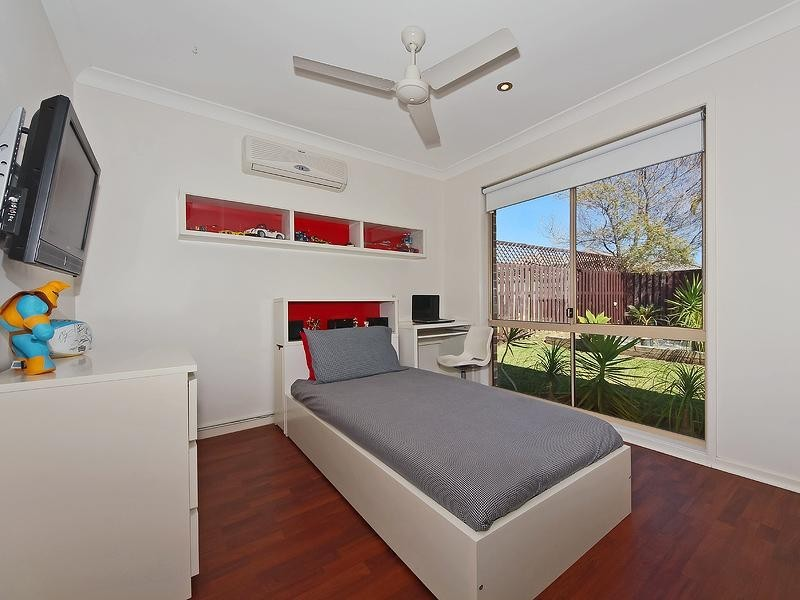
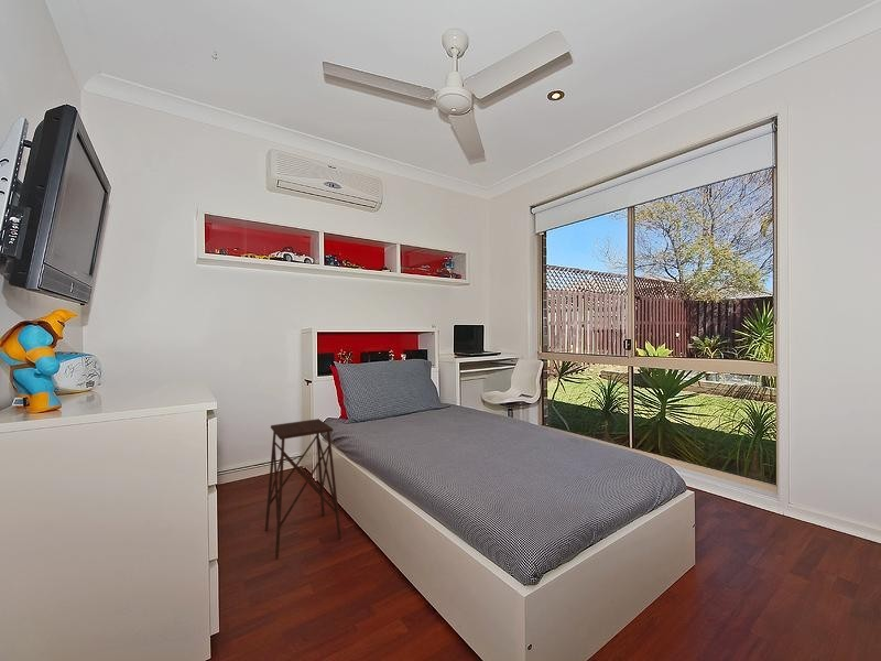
+ side table [264,418,342,560]
